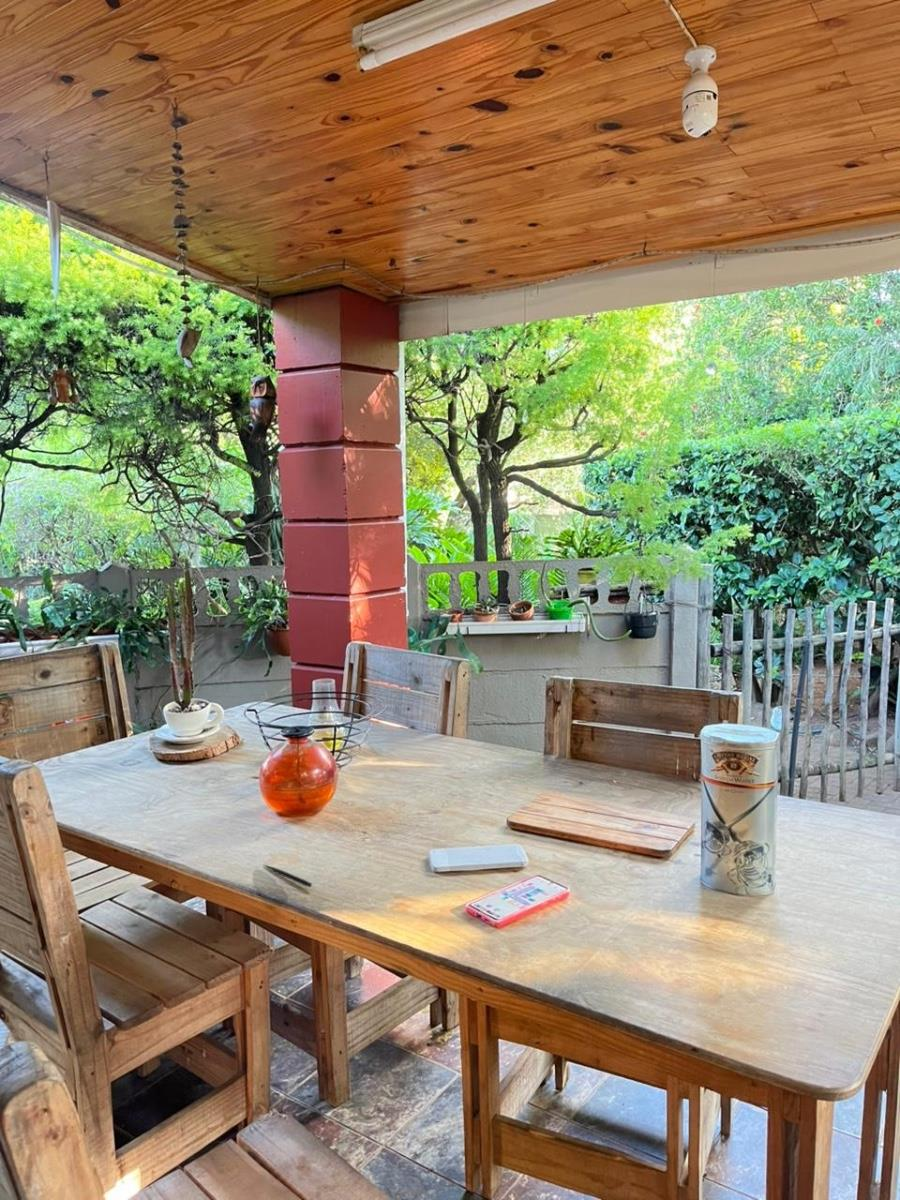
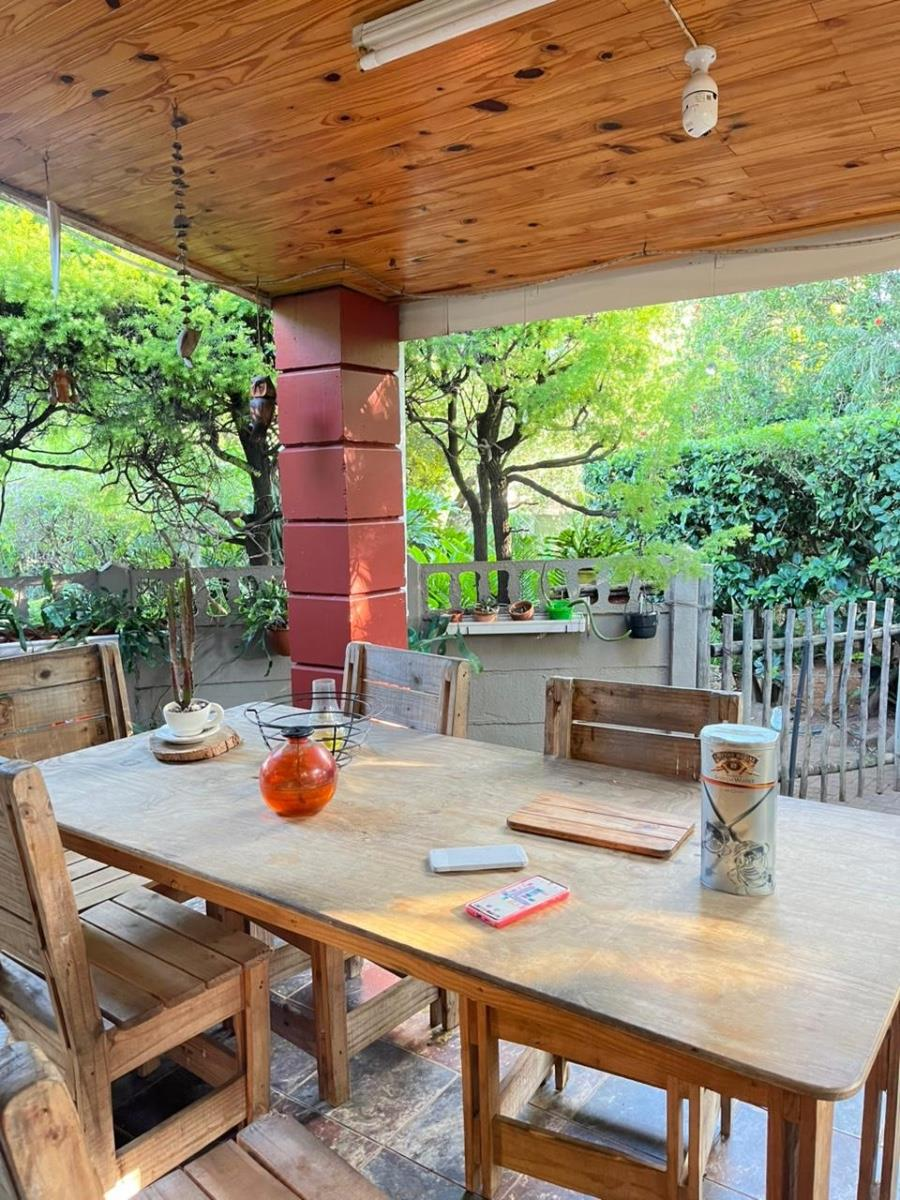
- pen [263,864,313,888]
